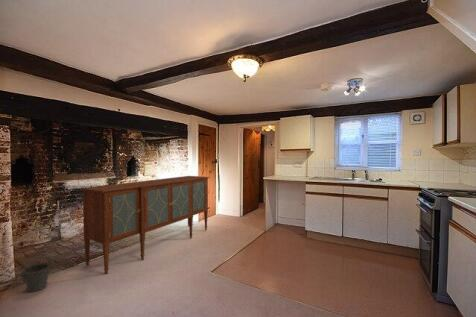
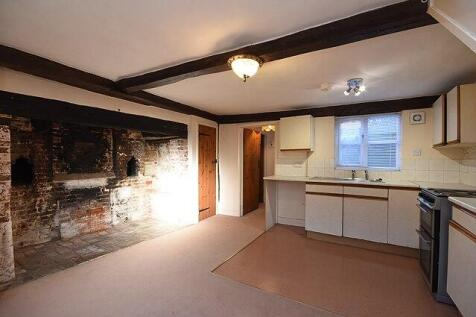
- sideboard [79,175,210,275]
- bucket [20,255,52,293]
